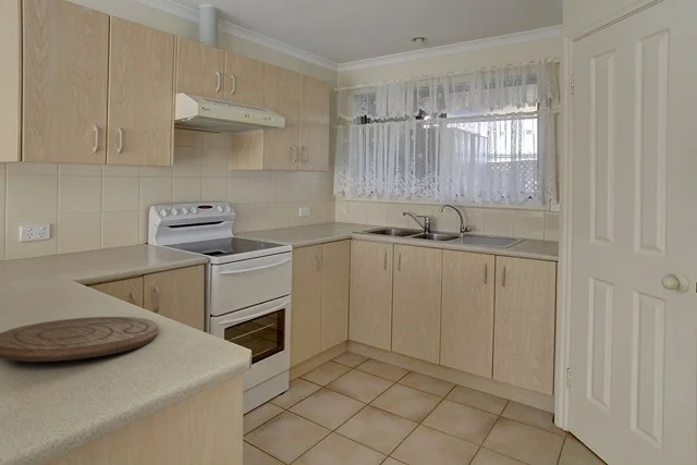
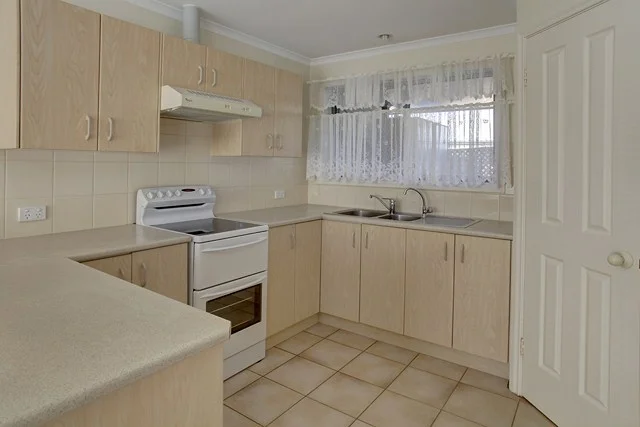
- cutting board [0,316,159,363]
